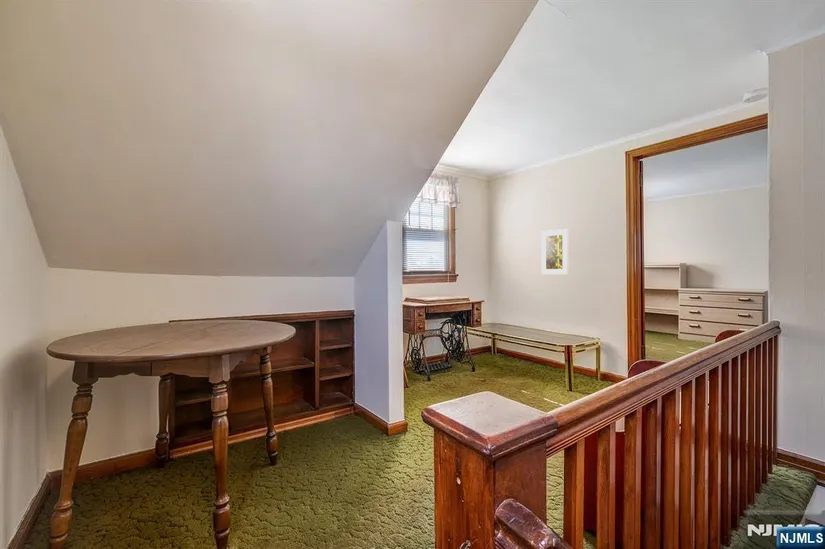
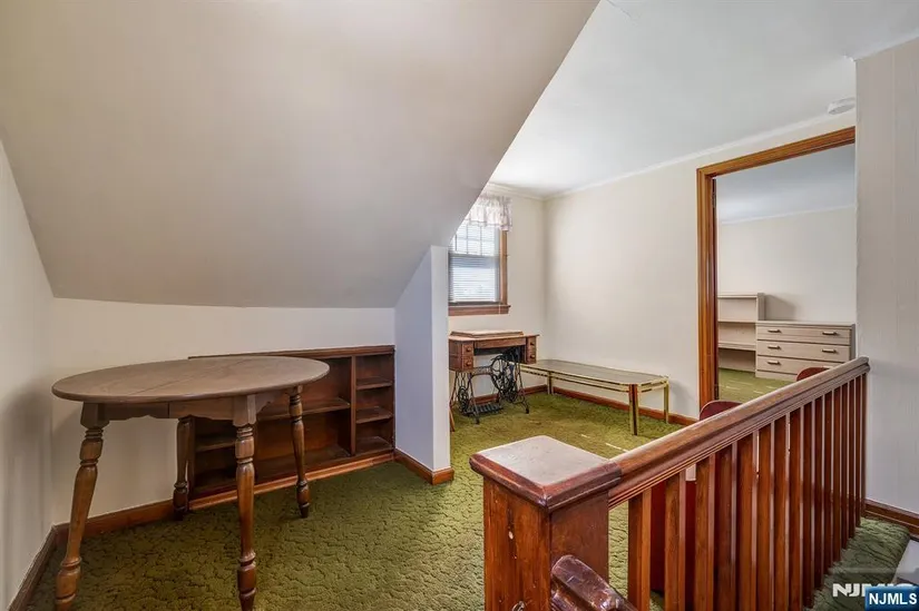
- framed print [540,228,569,275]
